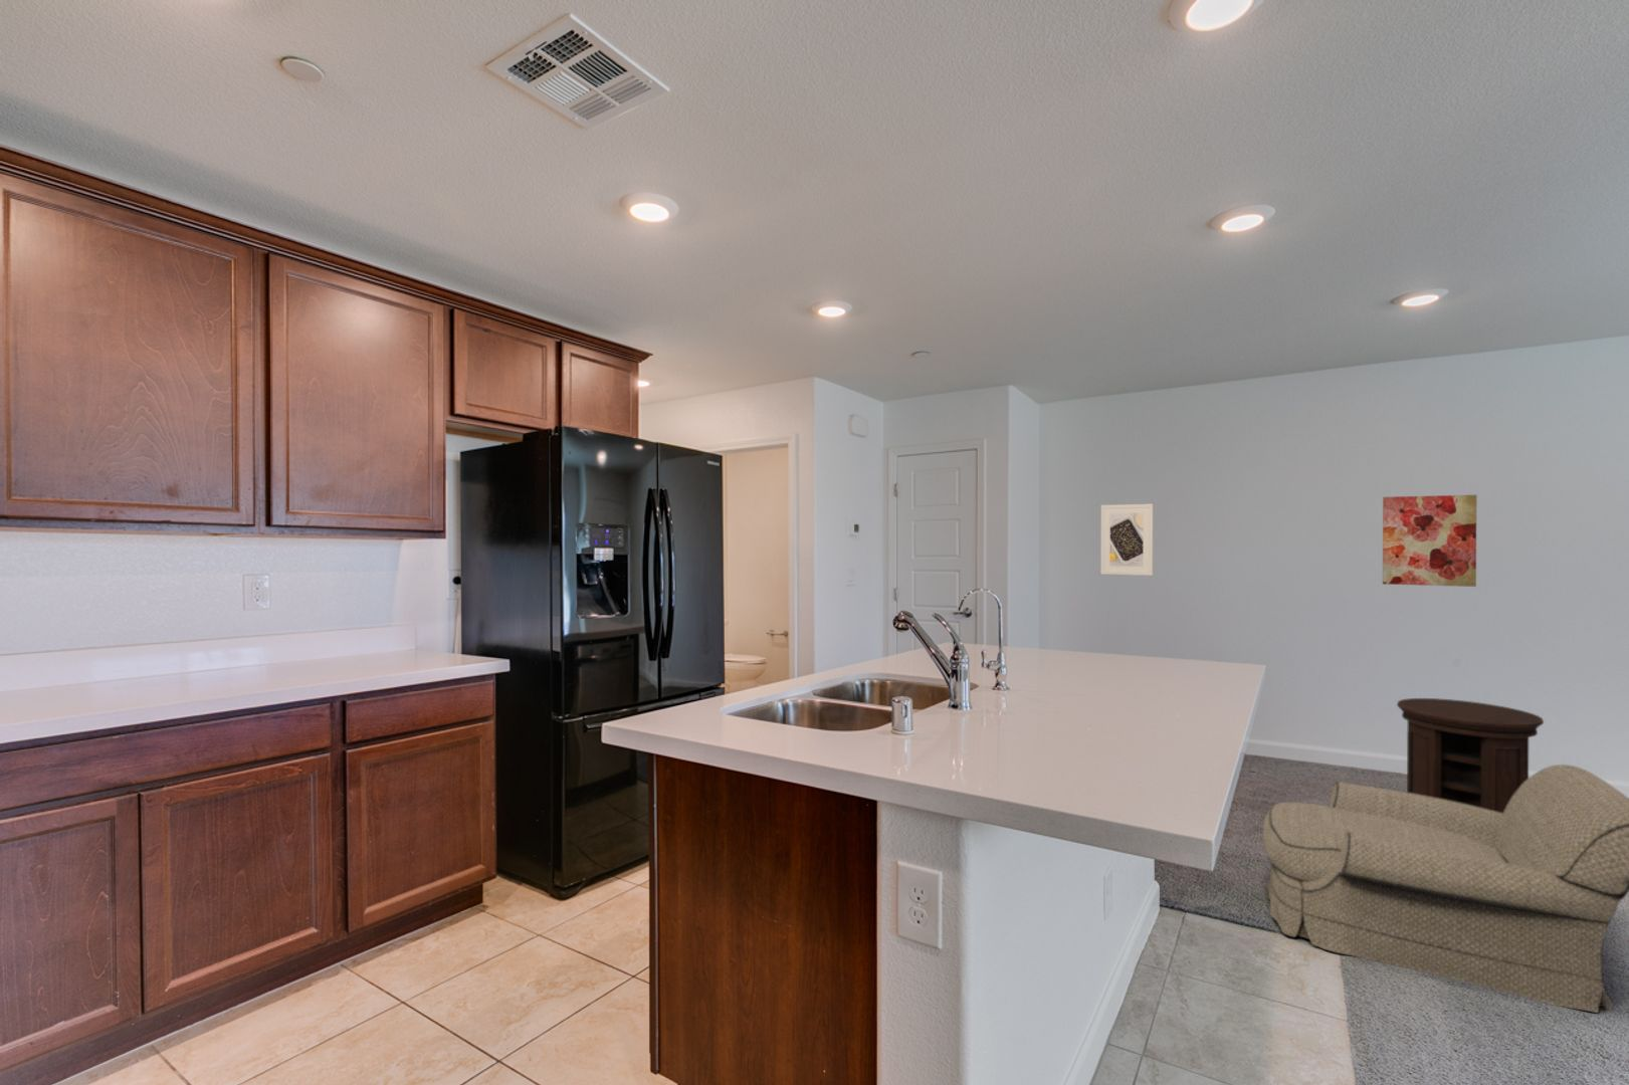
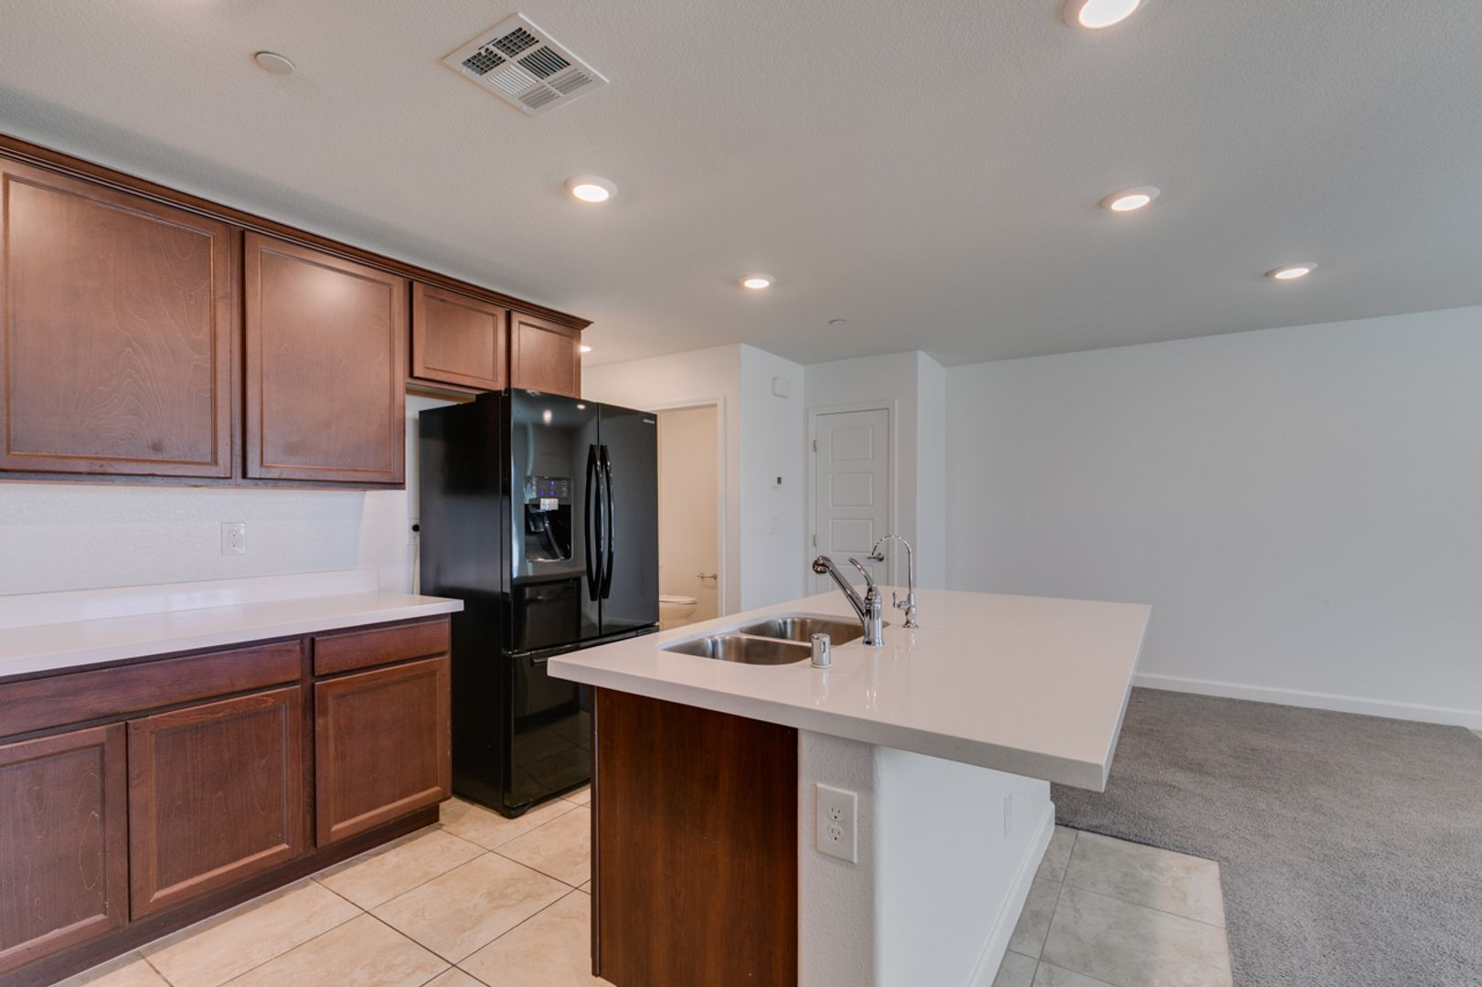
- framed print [1101,504,1154,576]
- side table [1396,698,1544,814]
- armchair [1262,764,1629,1014]
- wall art [1382,494,1478,587]
